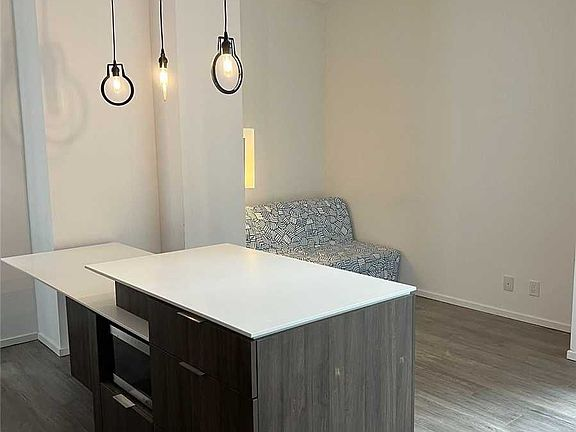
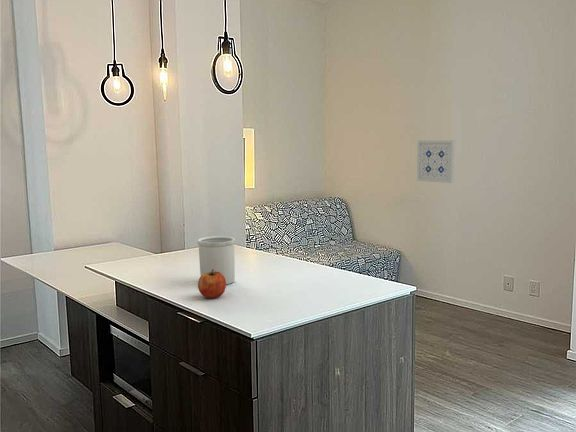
+ fruit [197,269,227,299]
+ utensil holder [197,235,236,285]
+ wall art [416,139,456,184]
